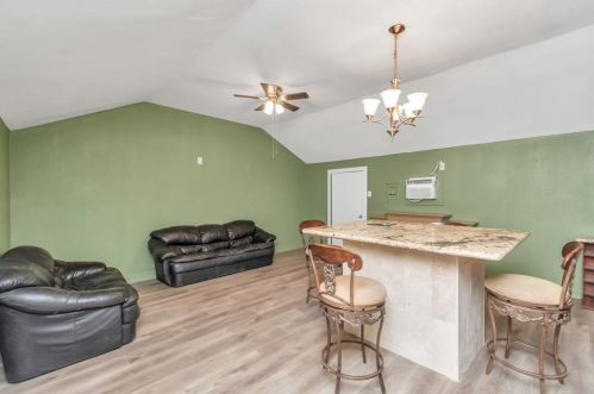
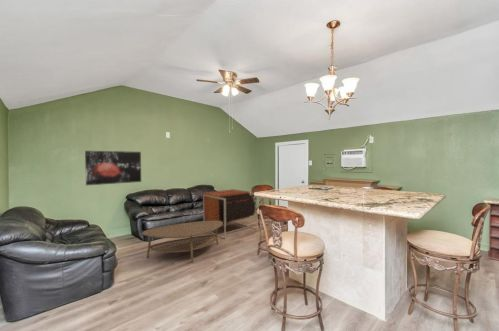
+ wall art [84,150,142,186]
+ side table [202,188,258,240]
+ coffee table [141,220,224,263]
